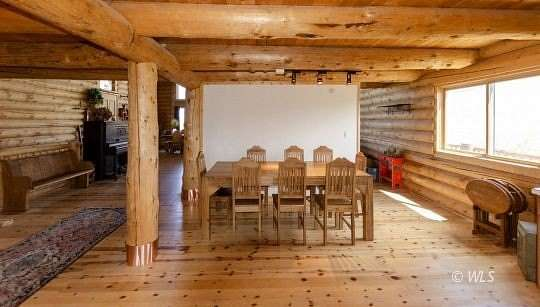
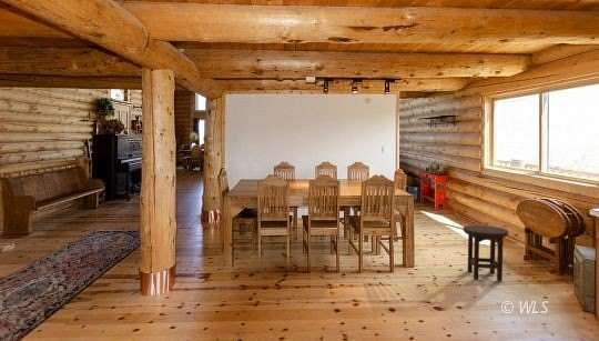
+ stool [463,224,509,282]
